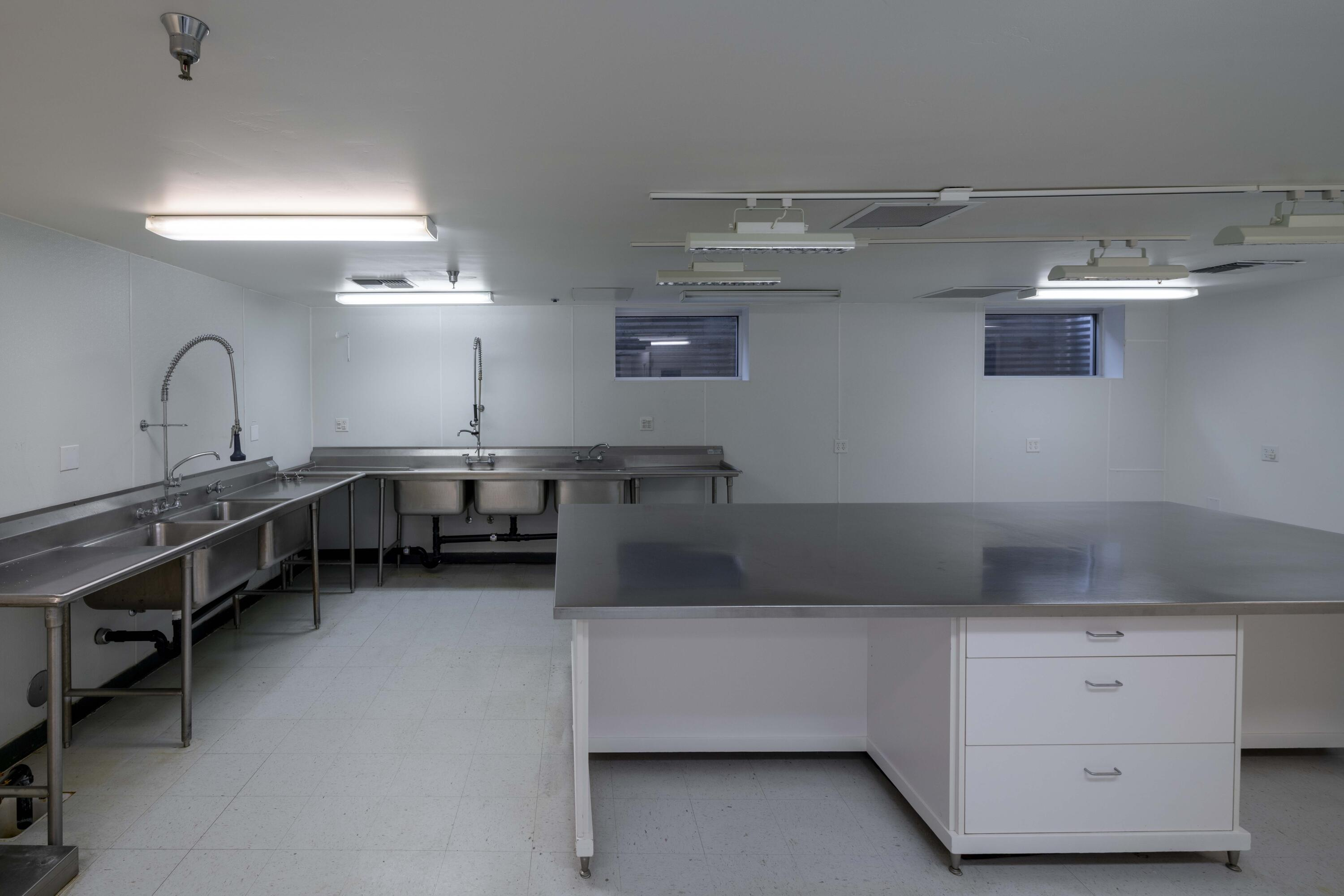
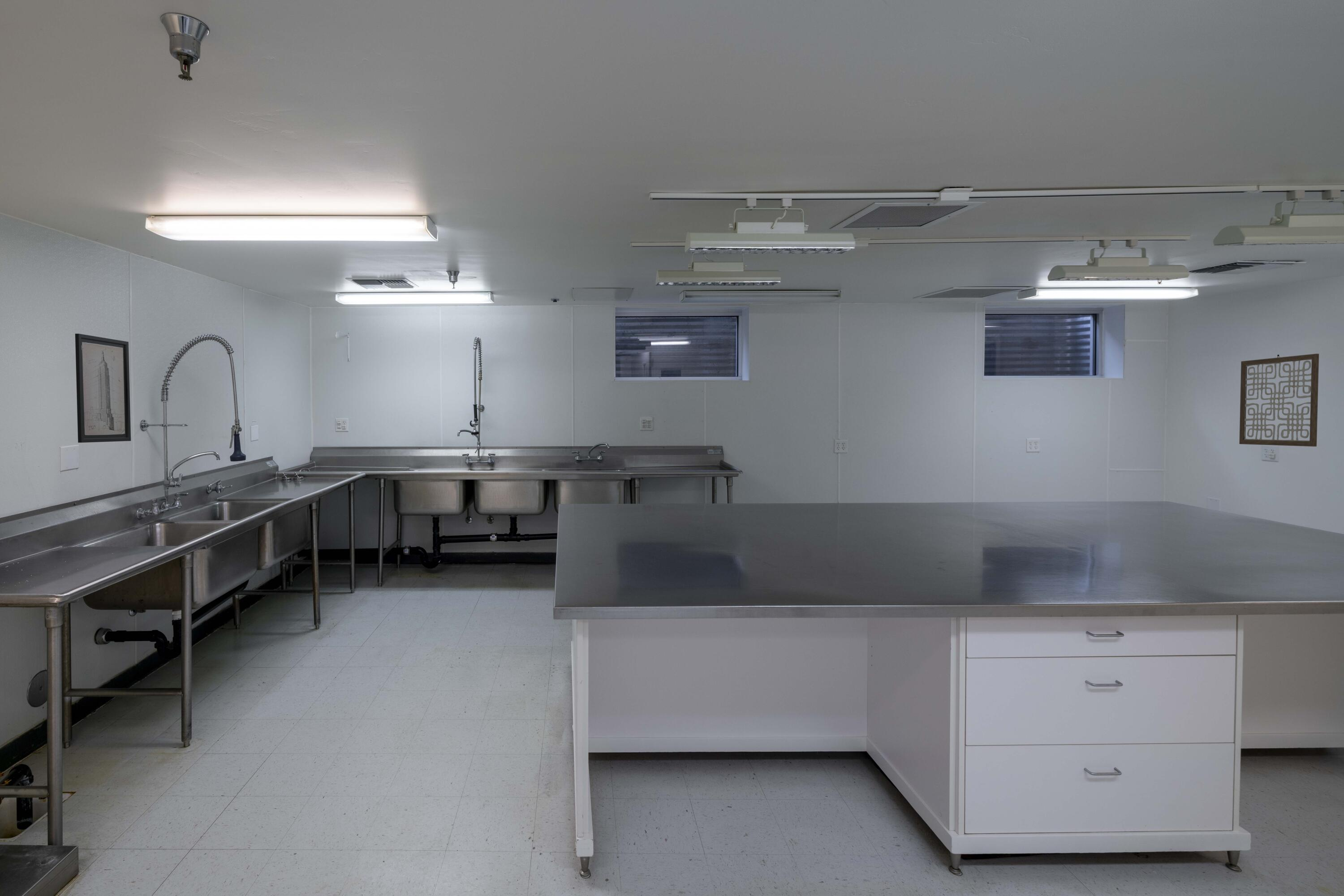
+ wall art [1239,353,1319,447]
+ wall art [75,333,131,443]
